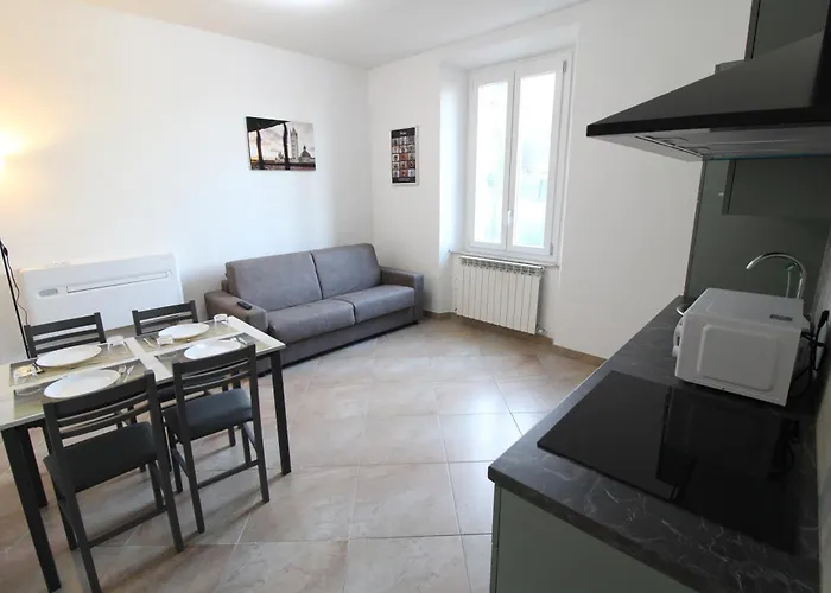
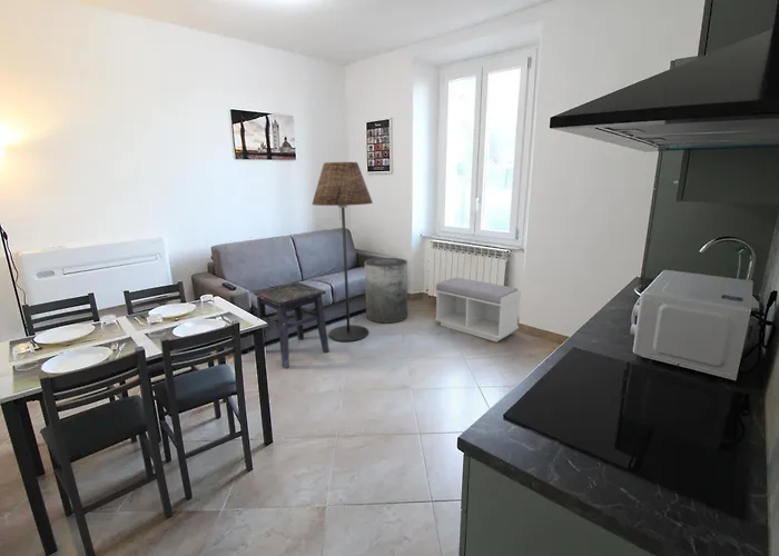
+ bench [434,277,522,344]
+ side table [253,281,331,369]
+ floor lamp [310,161,374,342]
+ trash can [364,257,408,324]
